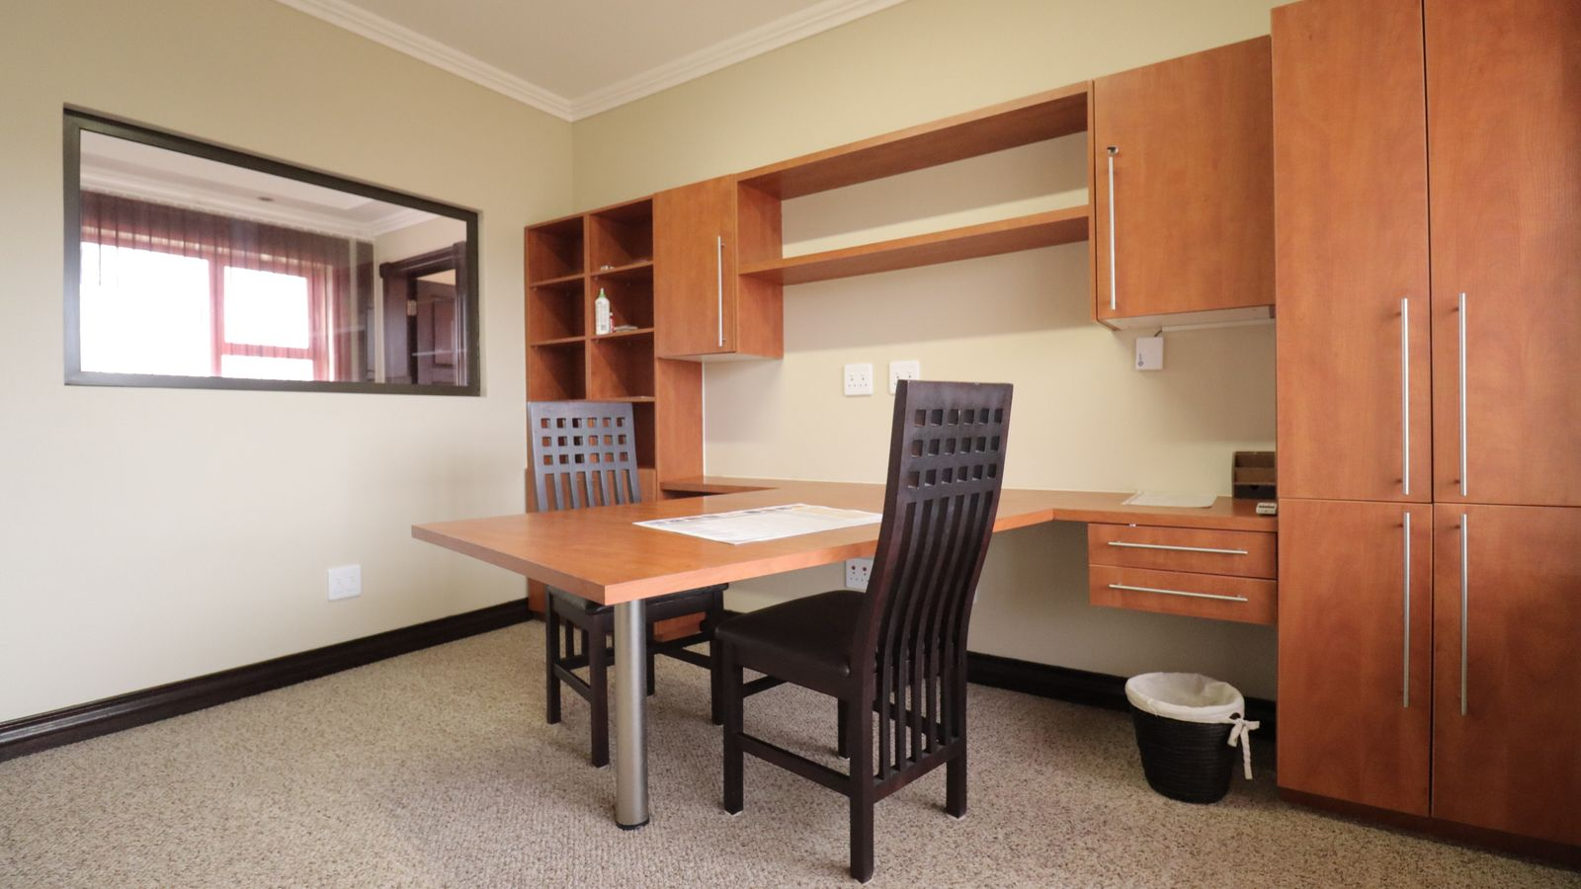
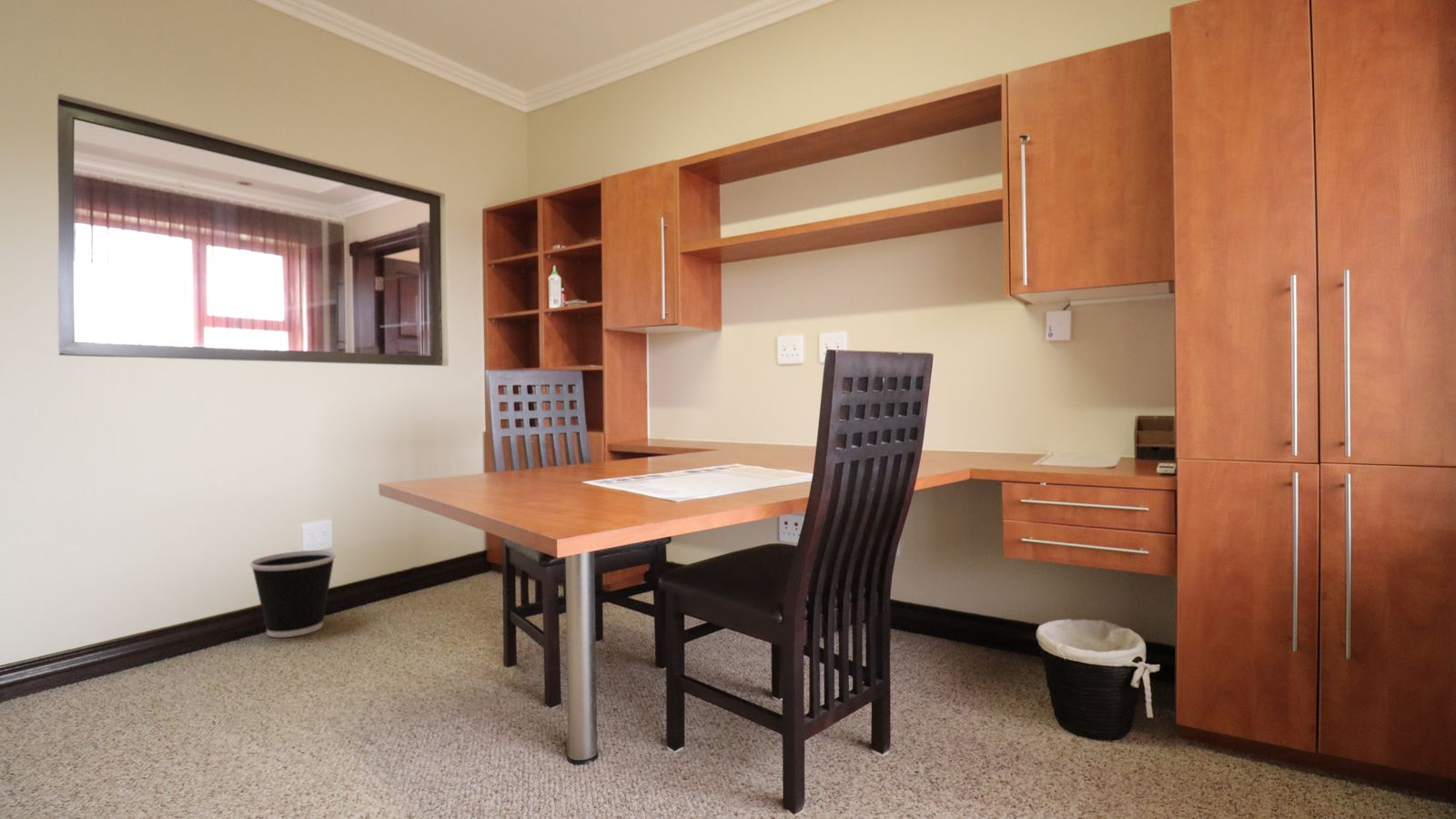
+ wastebasket [249,550,337,638]
